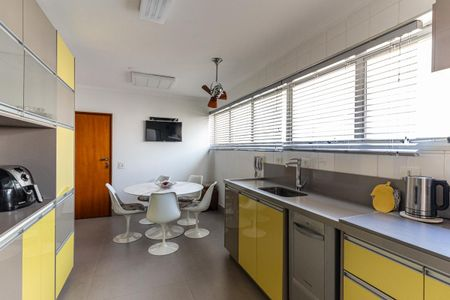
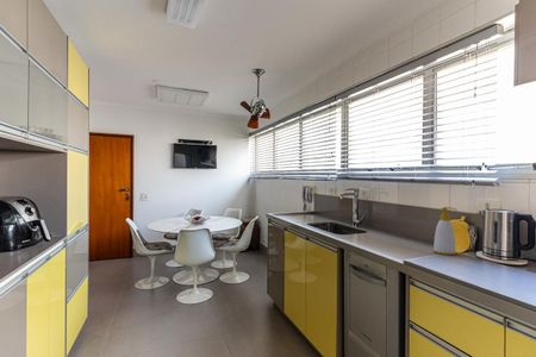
+ soap bottle [432,206,459,256]
